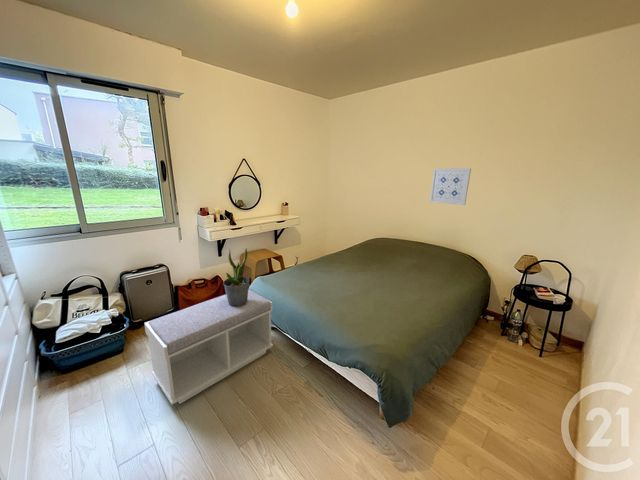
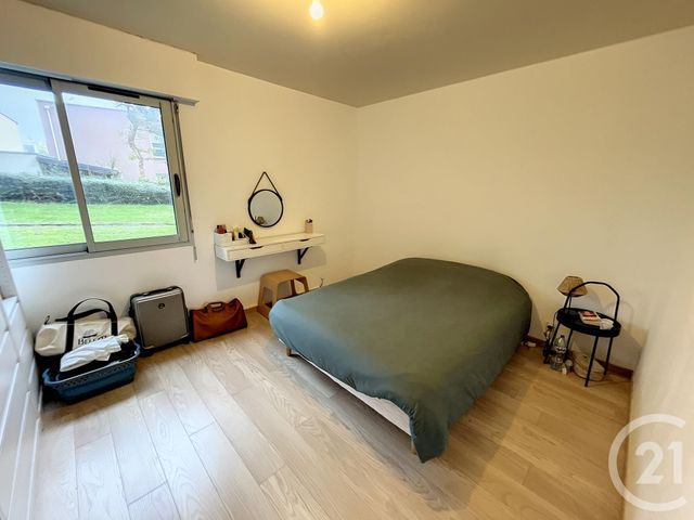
- bench [143,289,274,406]
- potted plant [222,247,251,307]
- wall art [429,167,472,206]
